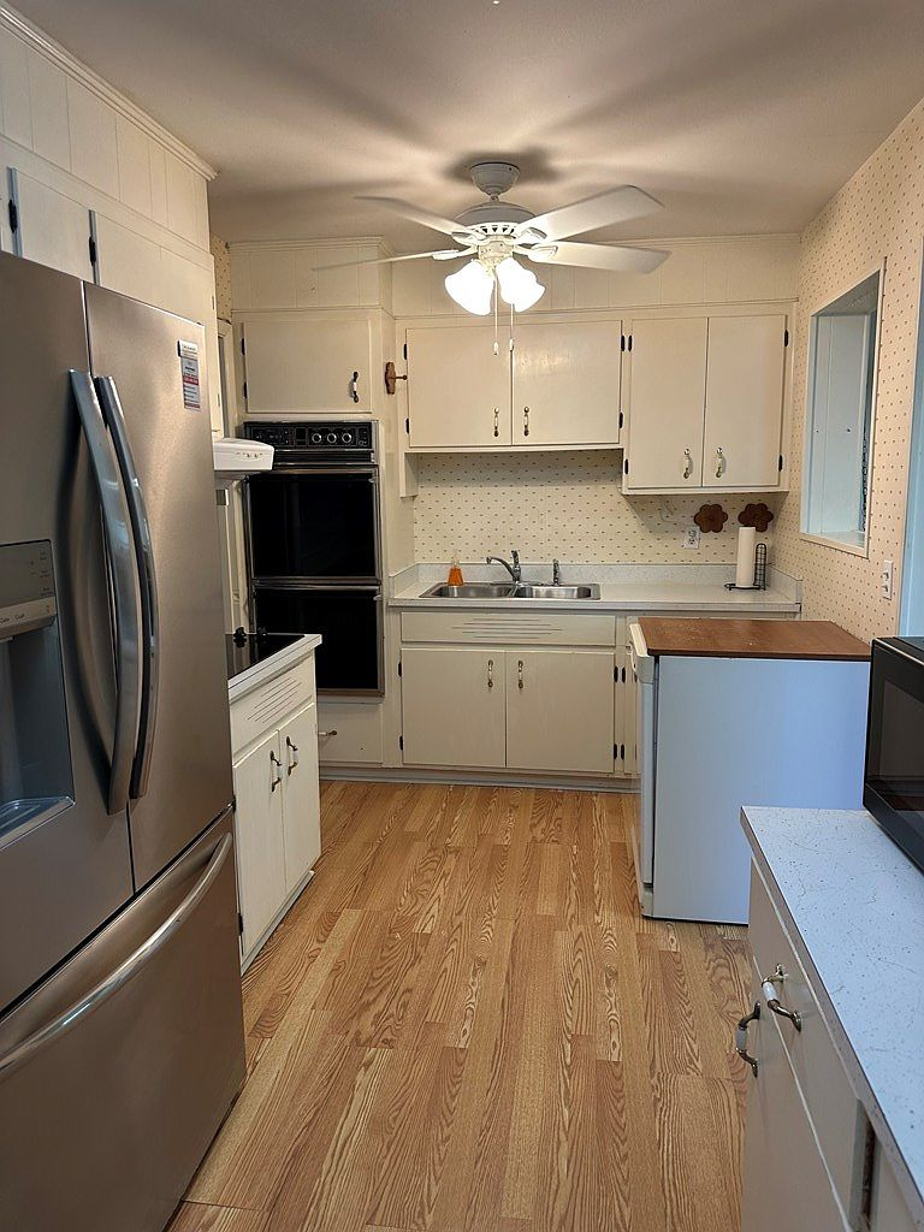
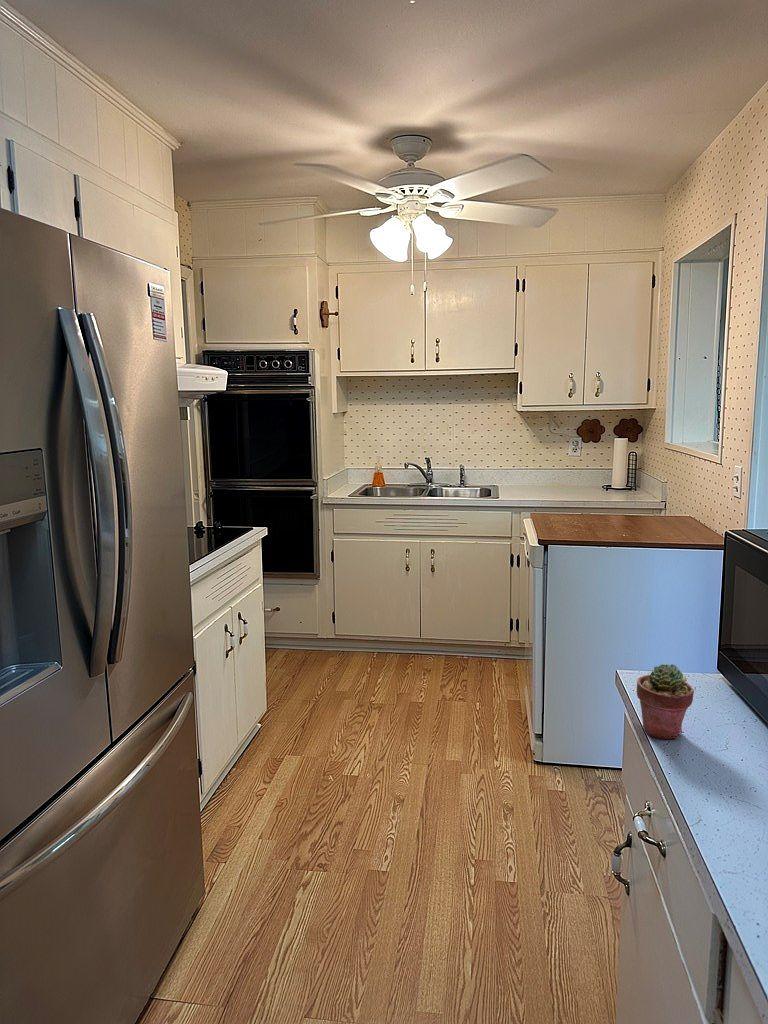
+ potted succulent [636,663,695,740]
